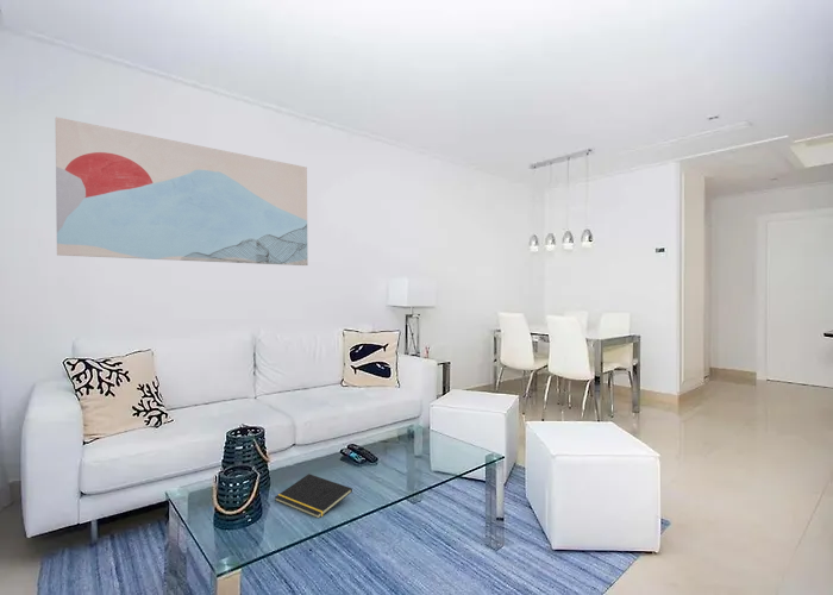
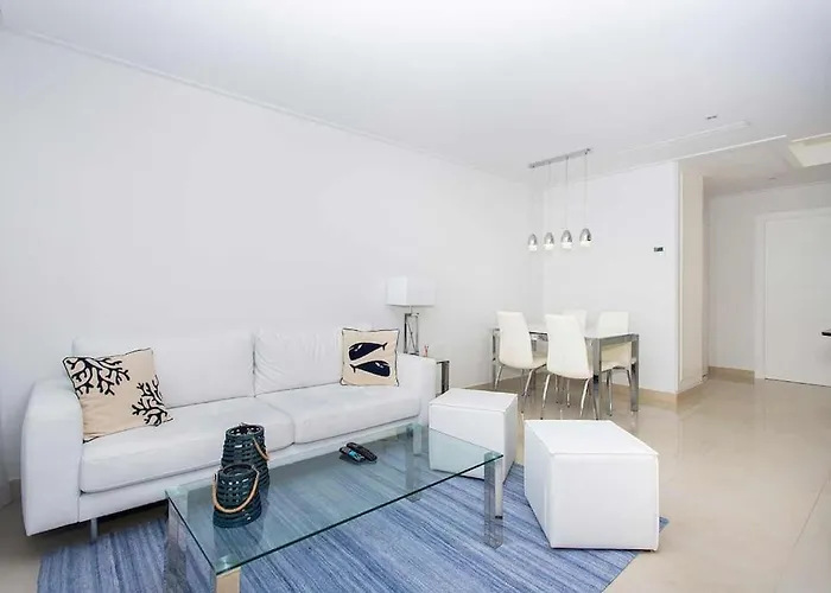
- notepad [274,472,353,519]
- wall art [55,115,308,267]
